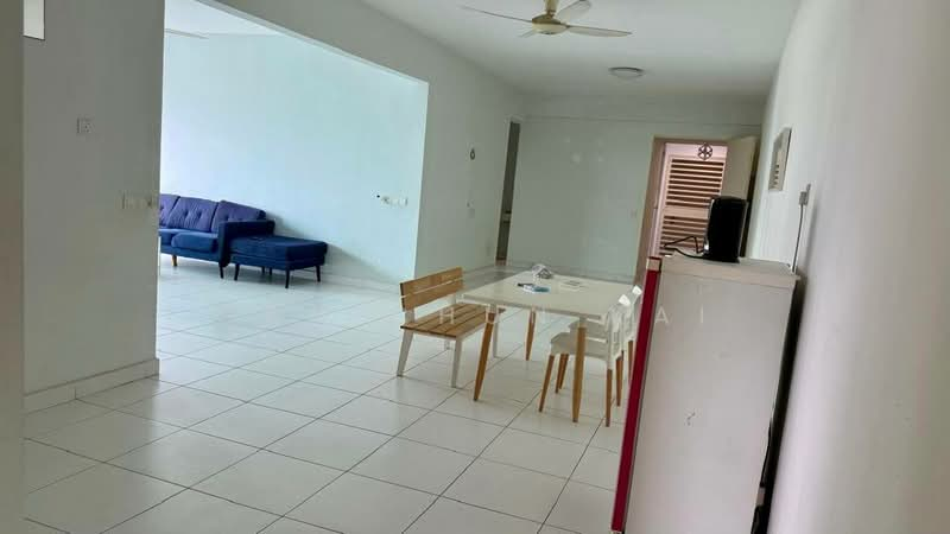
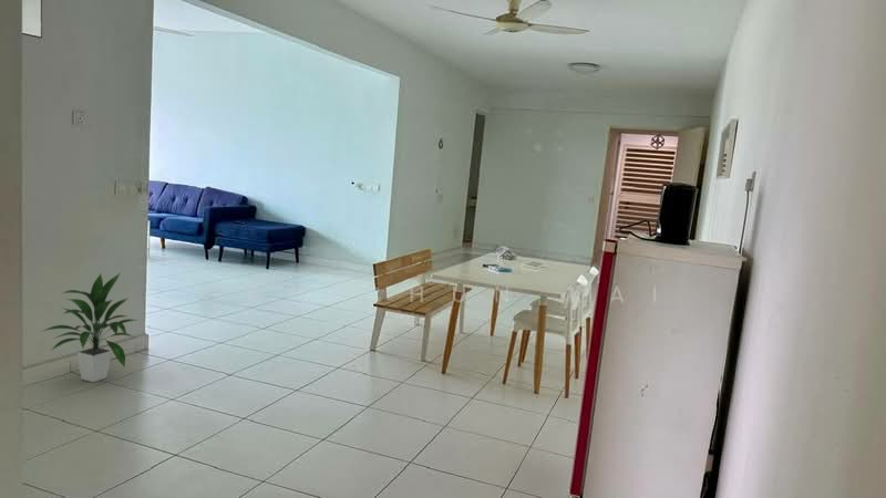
+ indoor plant [39,271,137,383]
